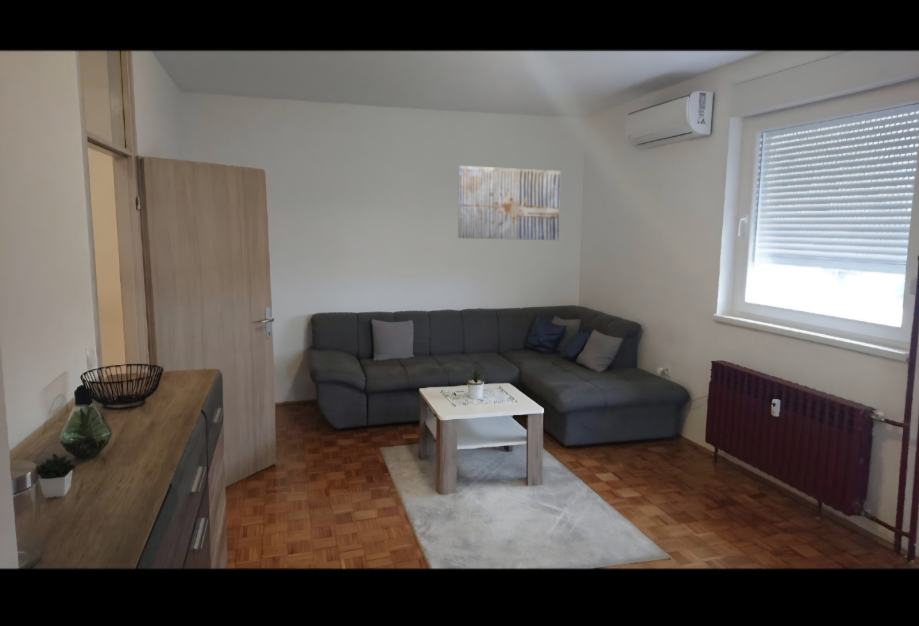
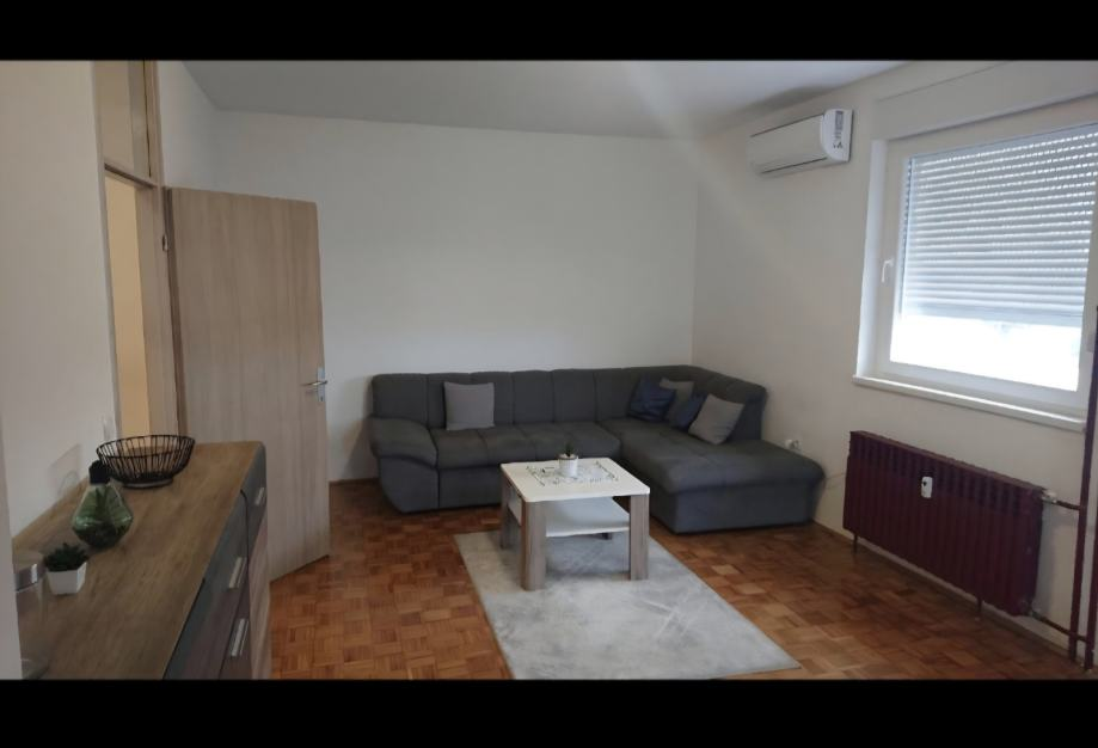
- wall art [457,165,561,241]
